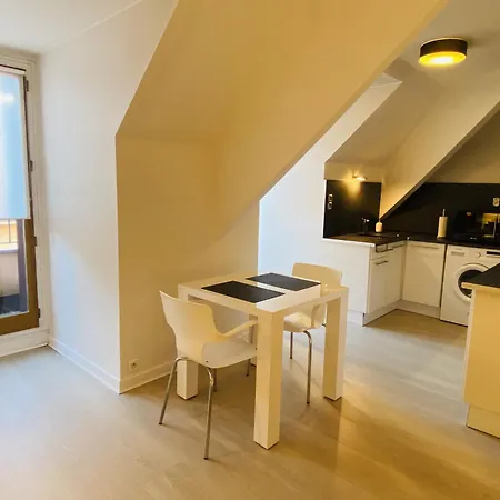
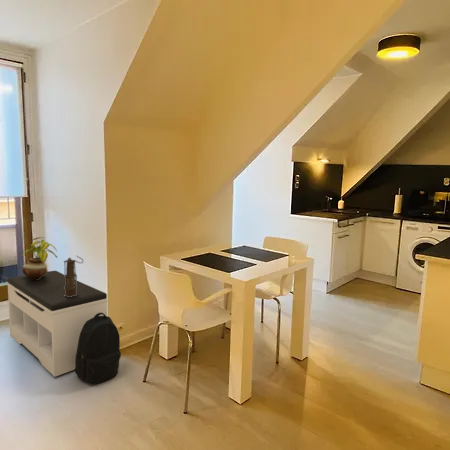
+ bench [6,270,109,378]
+ backpack [74,313,122,385]
+ lantern [63,254,85,297]
+ potted plant [20,236,58,280]
